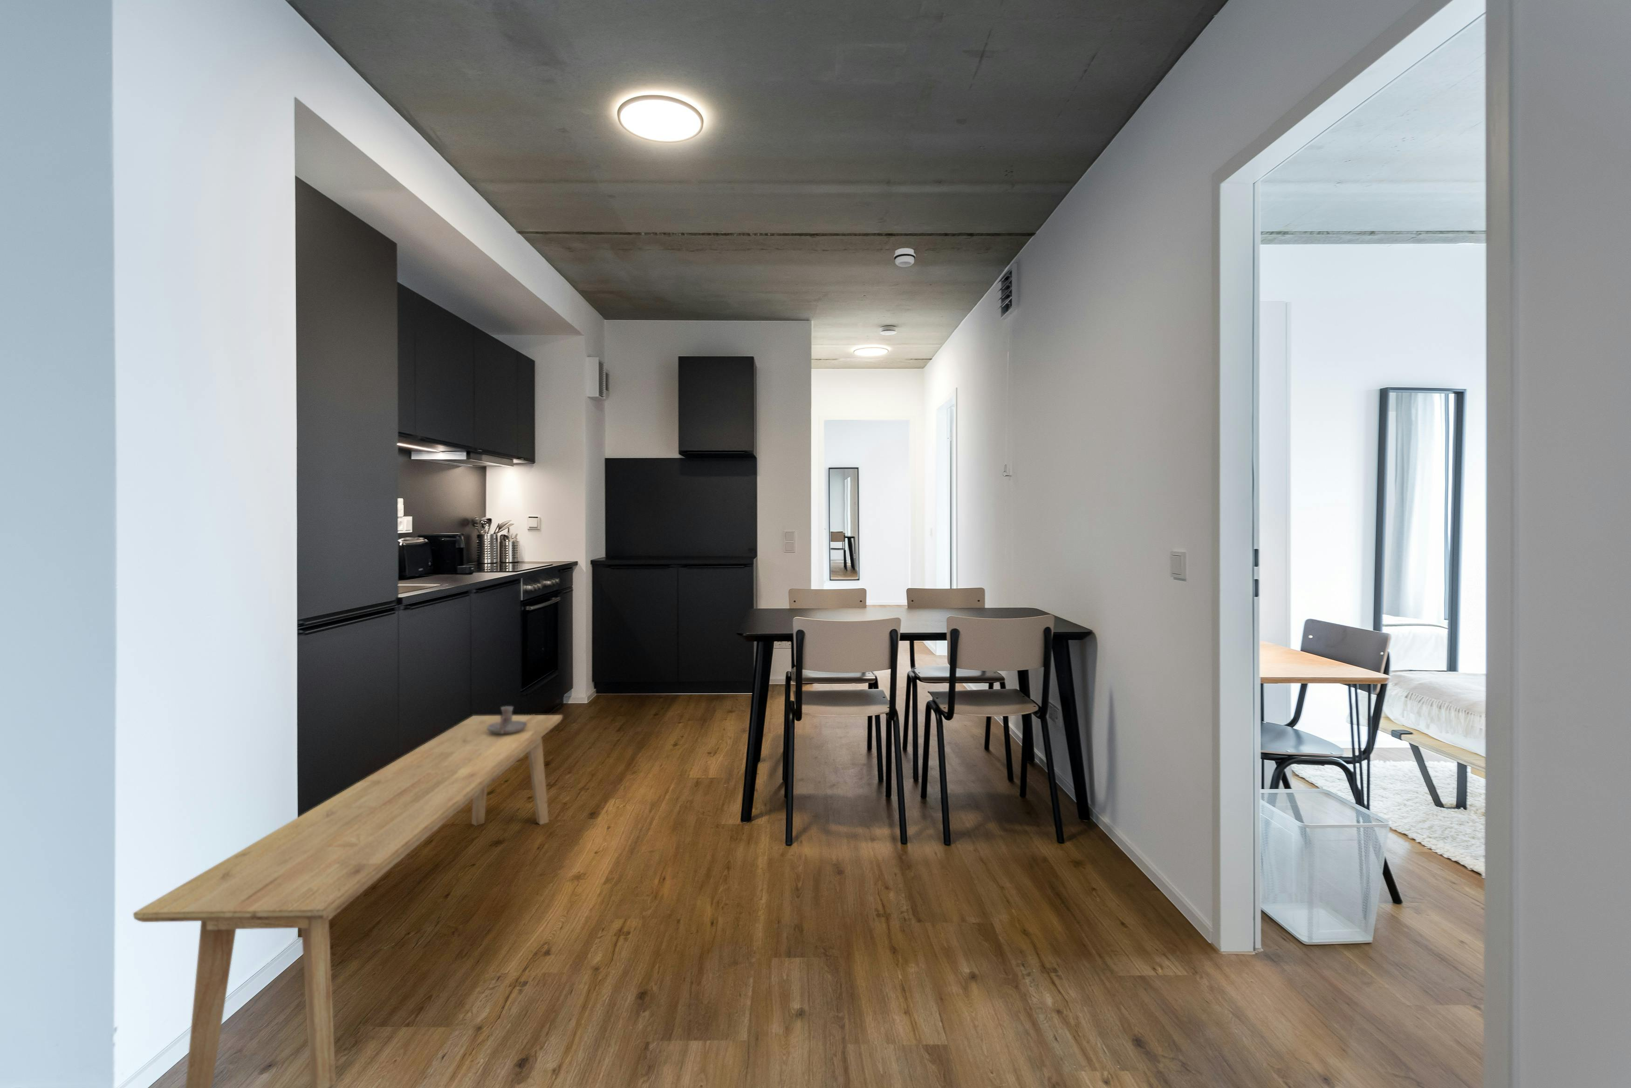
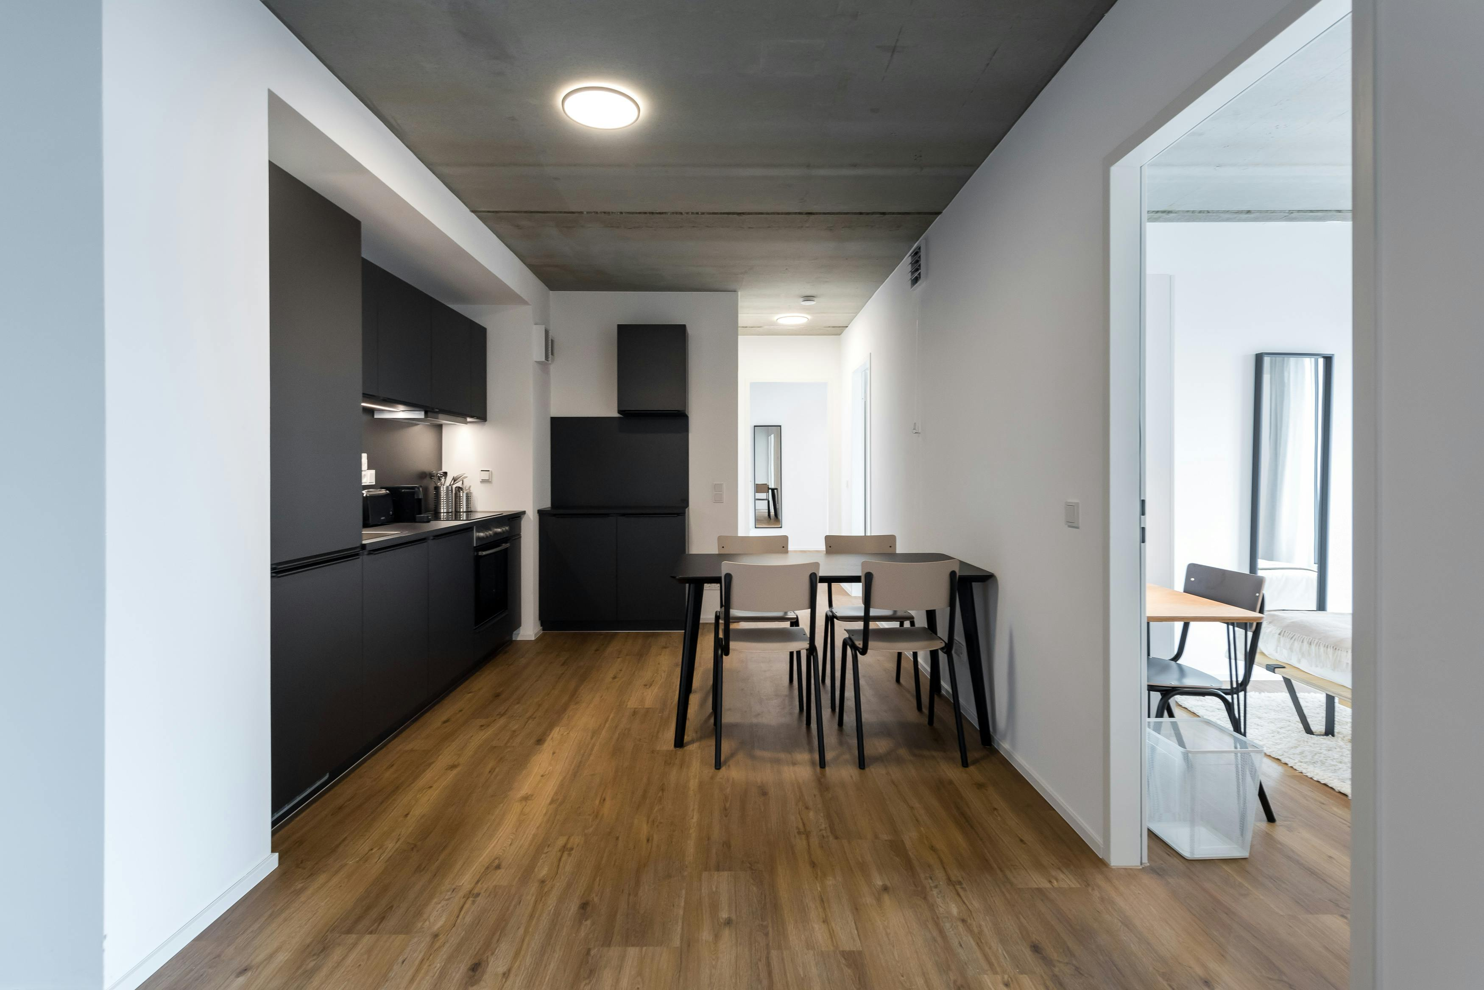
- candle holder [487,706,527,733]
- smoke detector [894,248,916,267]
- bench [132,714,564,1088]
